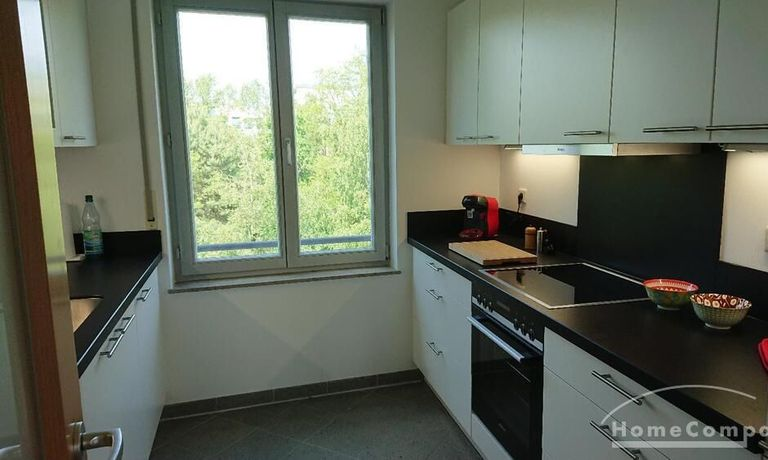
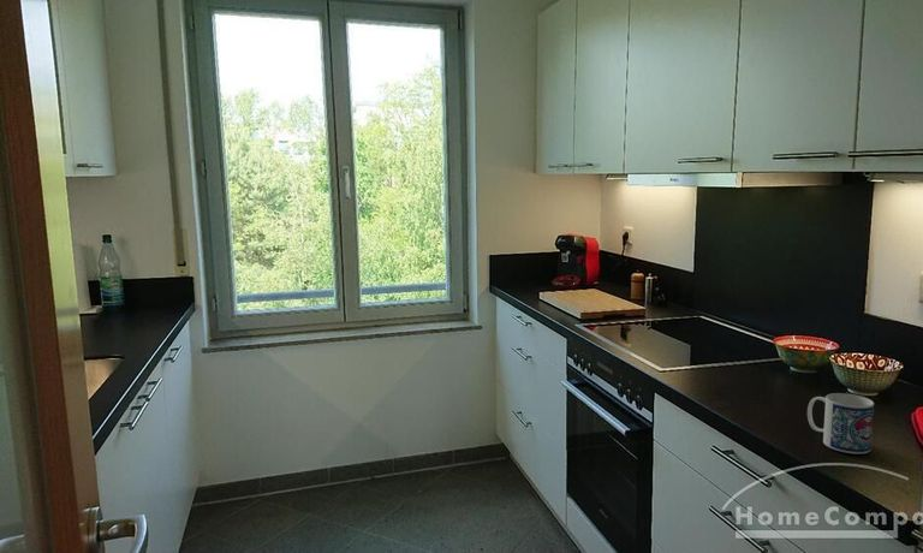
+ mug [806,392,875,454]
